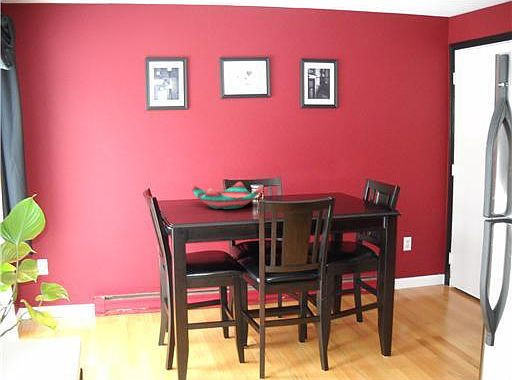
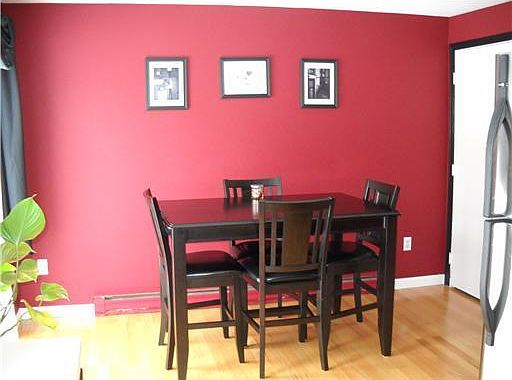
- decorative bowl [190,181,264,210]
